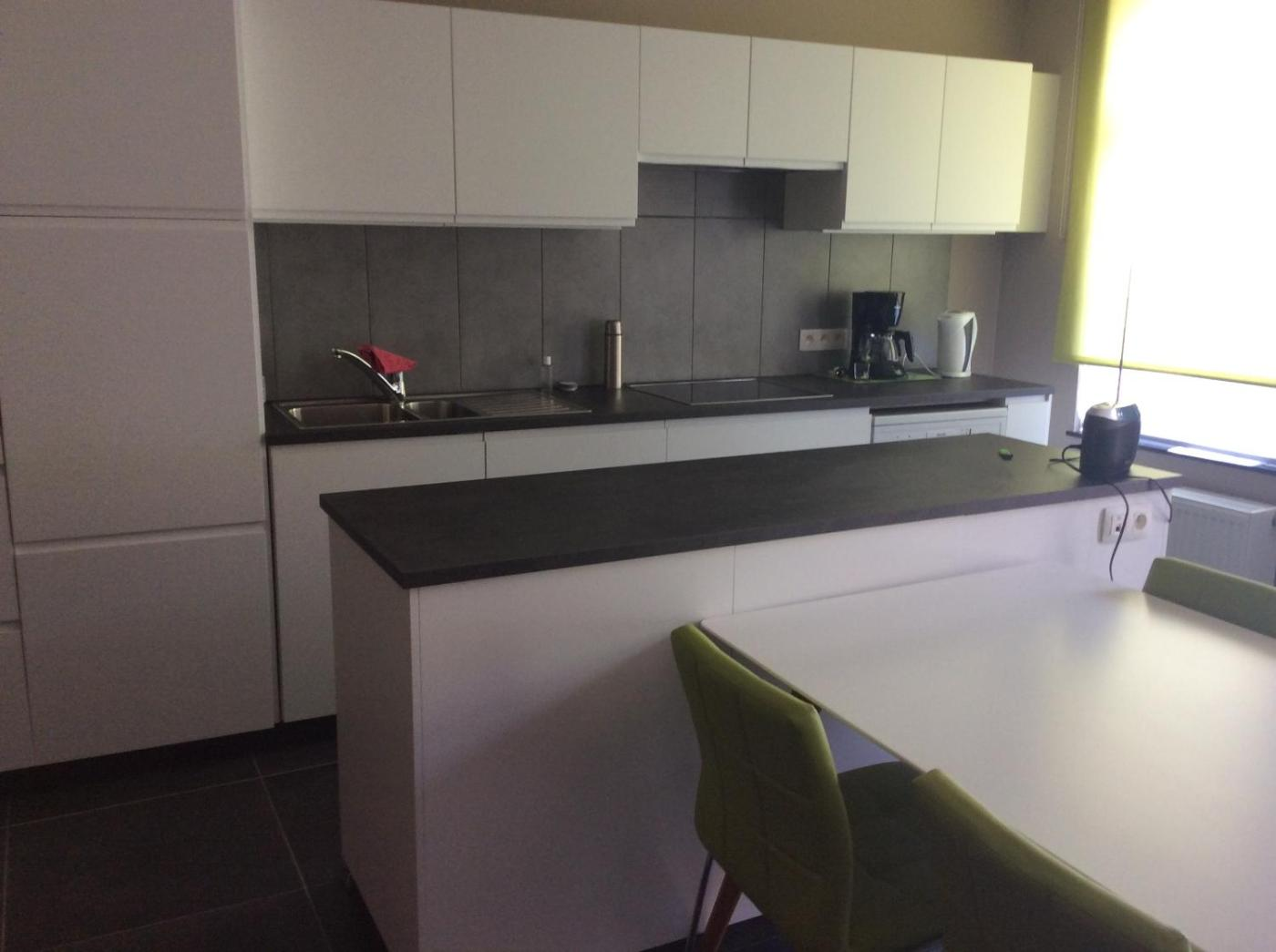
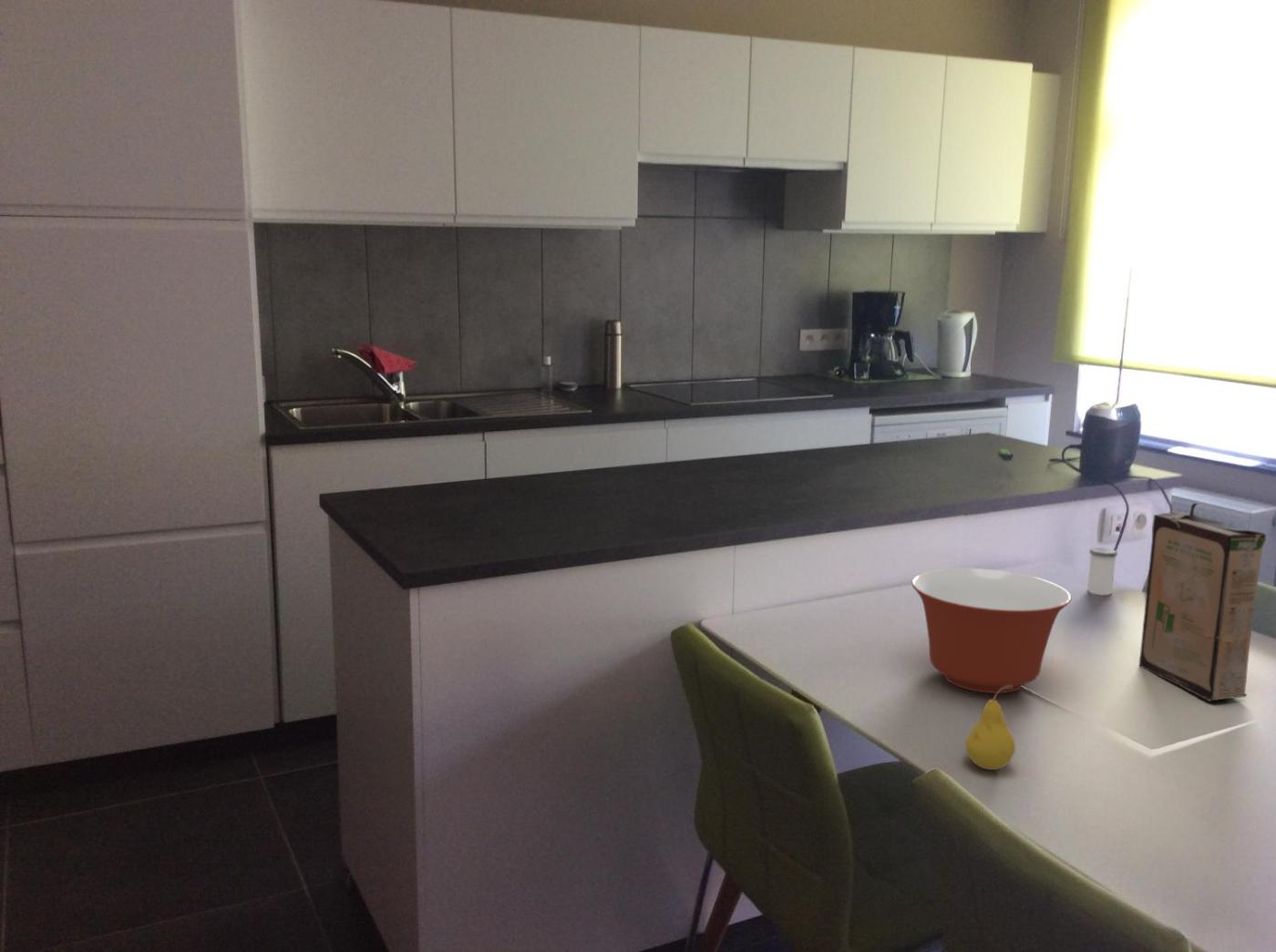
+ salt shaker [1086,547,1118,596]
+ mixing bowl [911,568,1072,694]
+ fruit [964,685,1016,771]
+ cereal box [1138,502,1267,702]
